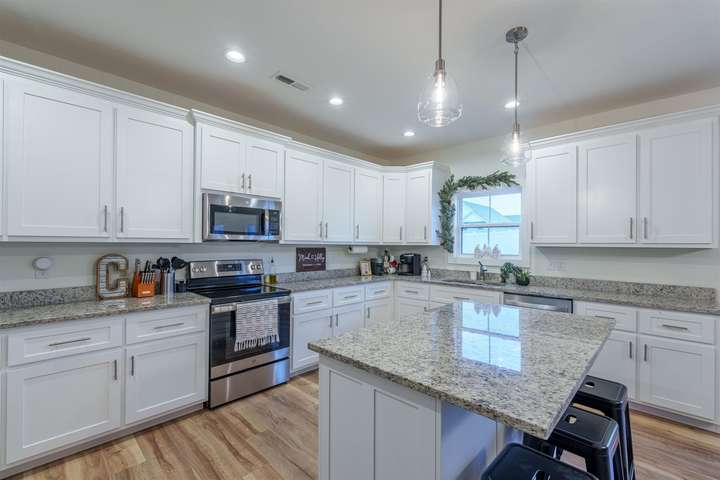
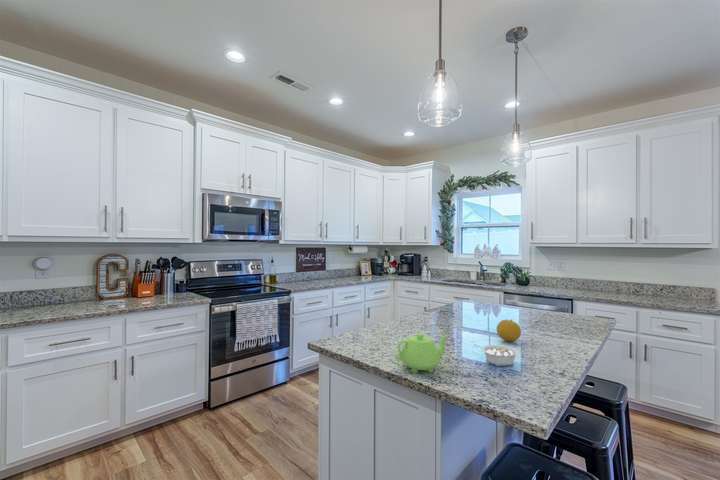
+ legume [473,343,520,367]
+ teakettle [395,332,450,374]
+ fruit [496,319,522,343]
